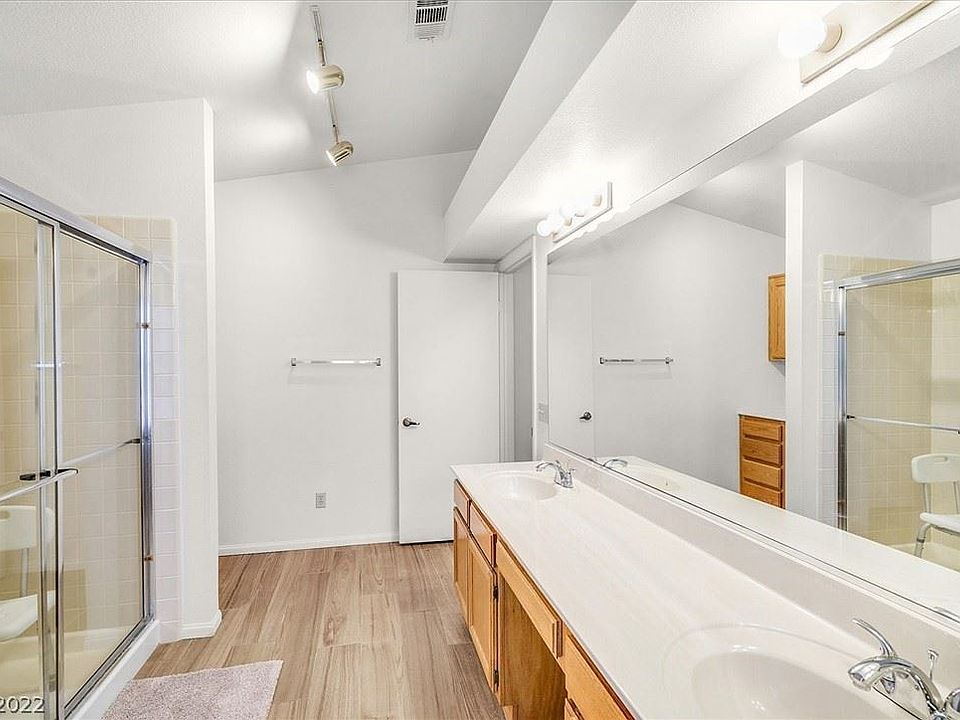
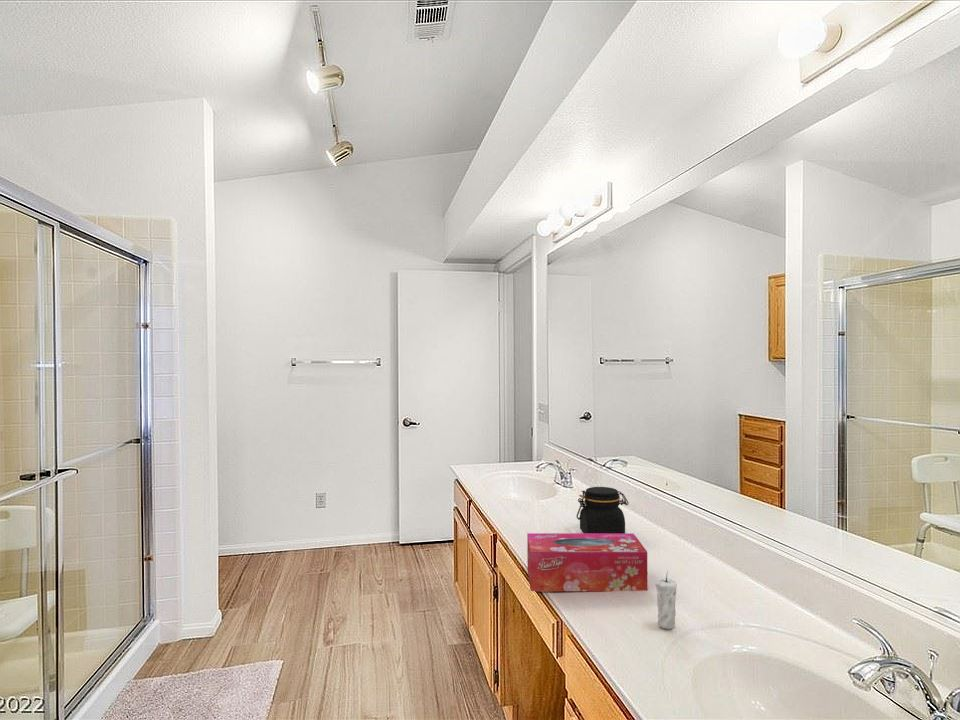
+ jar [575,486,630,533]
+ tissue box [526,532,649,593]
+ candle [654,569,678,630]
